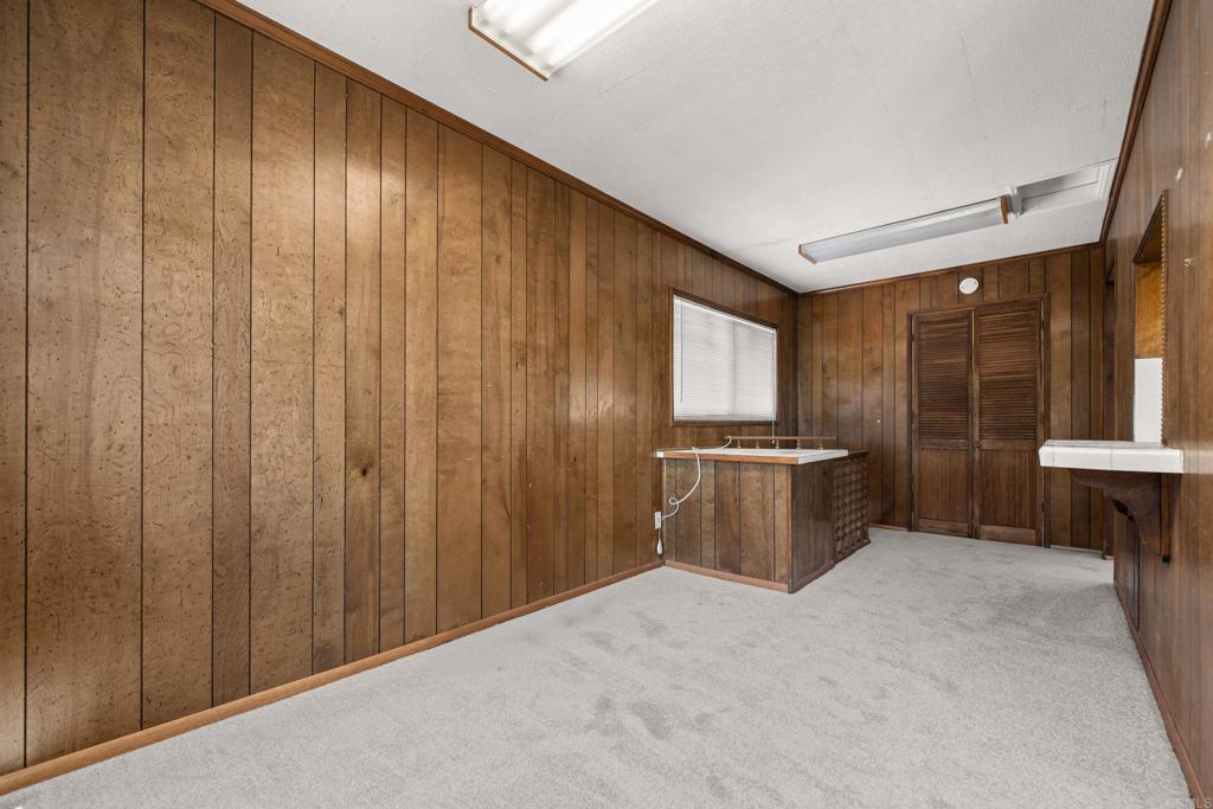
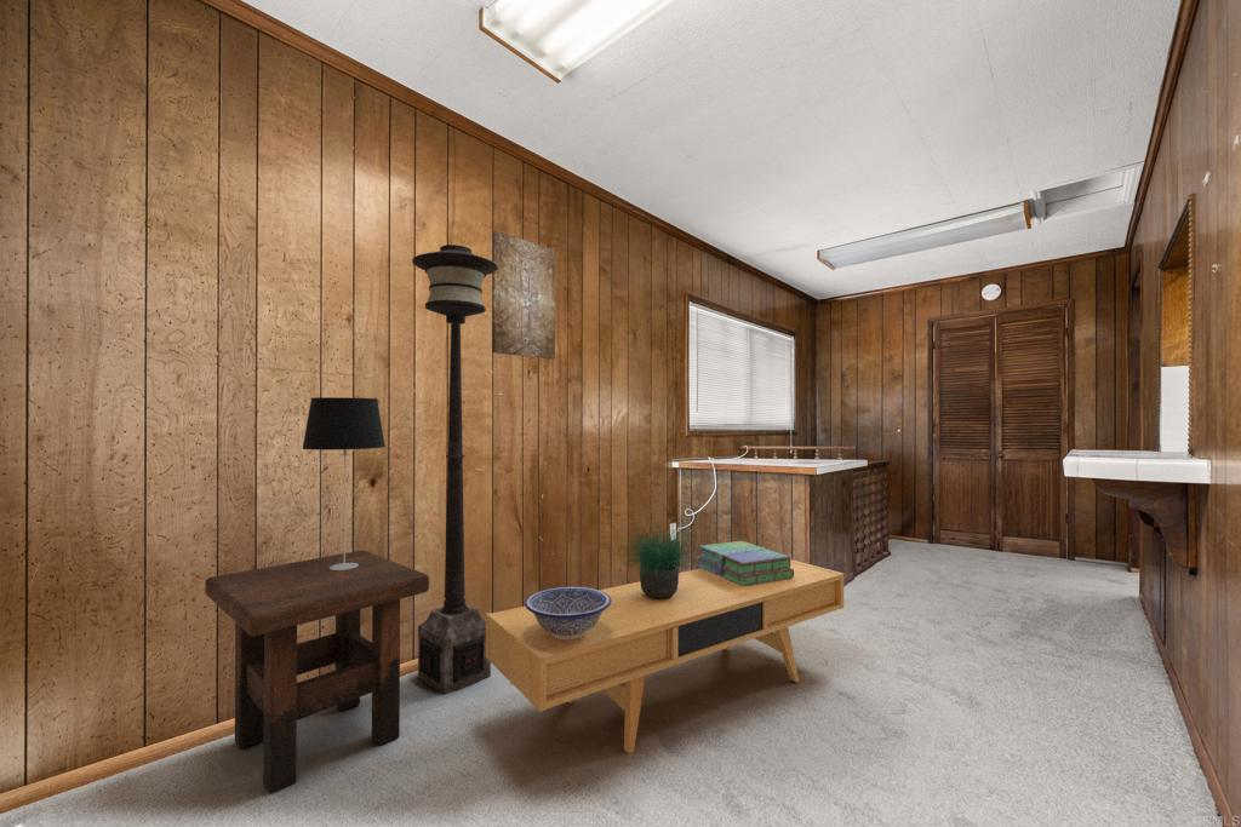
+ wall art [491,230,556,361]
+ table lamp [301,396,387,570]
+ tv console [485,558,845,754]
+ side table [204,549,430,796]
+ decorative bowl [524,586,611,641]
+ floor lamp [411,243,498,696]
+ potted plant [616,509,698,599]
+ stack of books [694,540,794,586]
